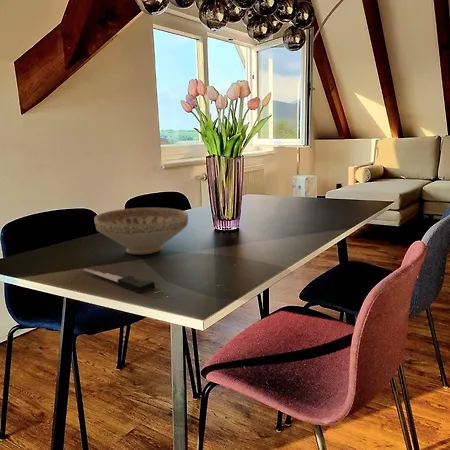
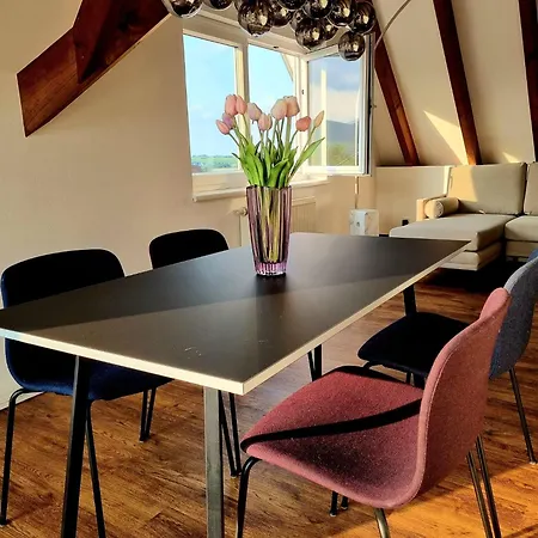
- candle [82,268,156,294]
- decorative bowl [93,207,189,256]
